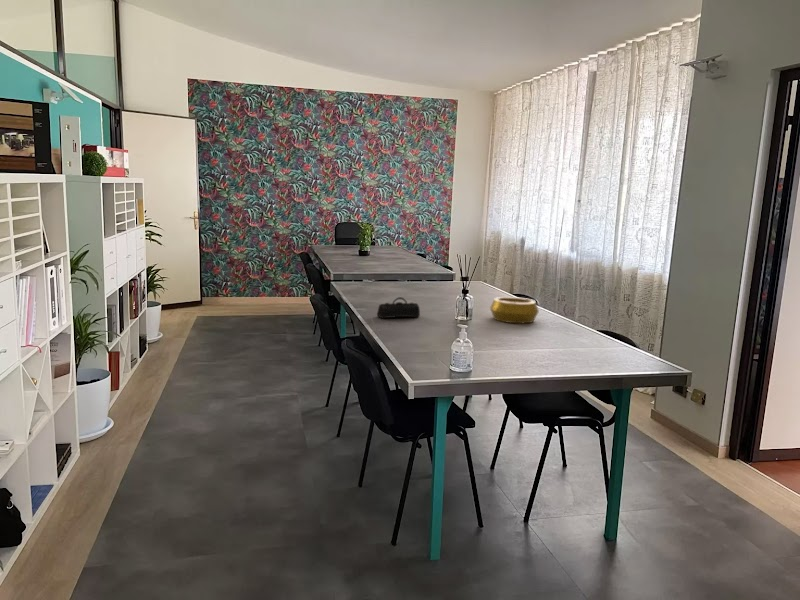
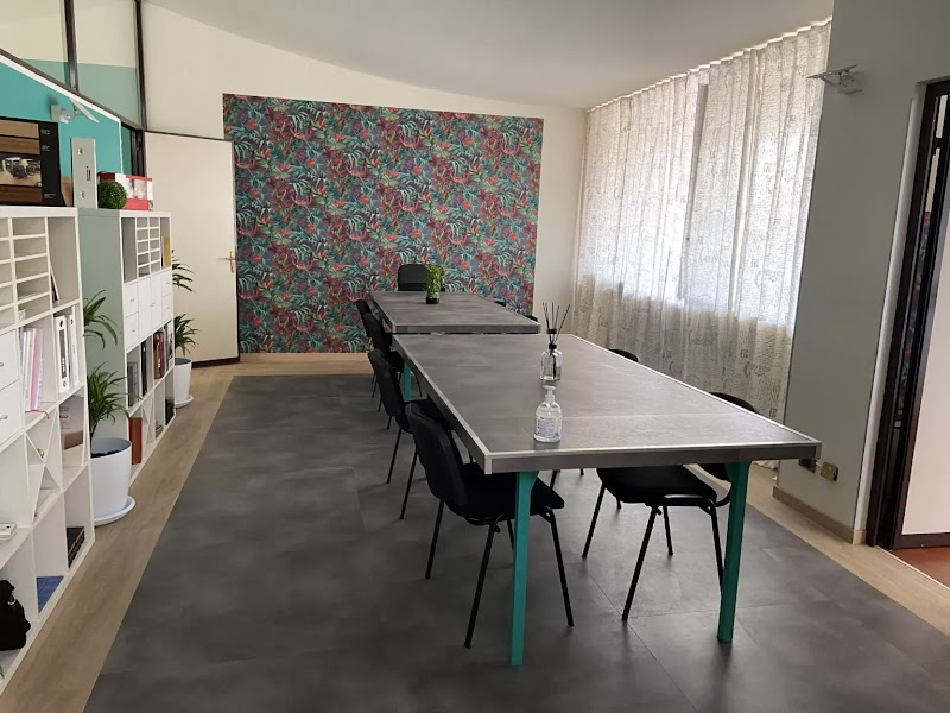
- decorative bowl [489,296,540,324]
- pencil case [376,296,421,319]
